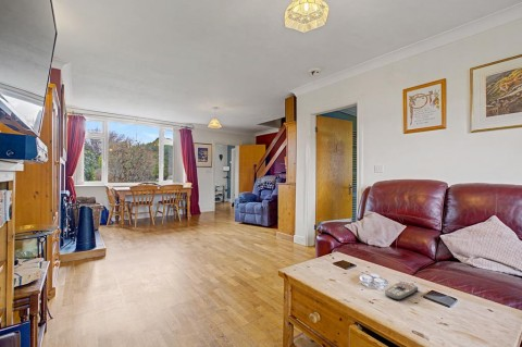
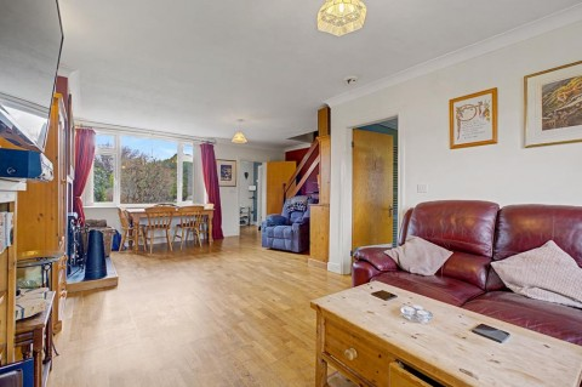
- remote control [384,281,419,301]
